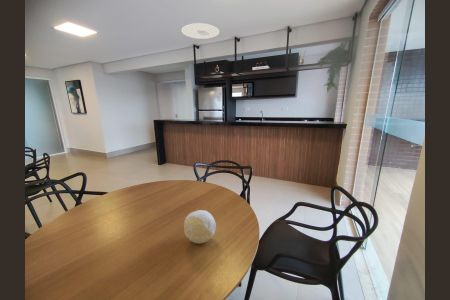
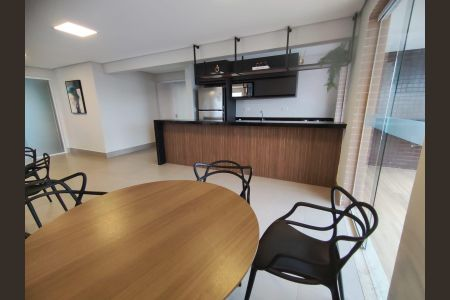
- ceiling light [181,22,220,40]
- decorative ball [183,209,217,244]
